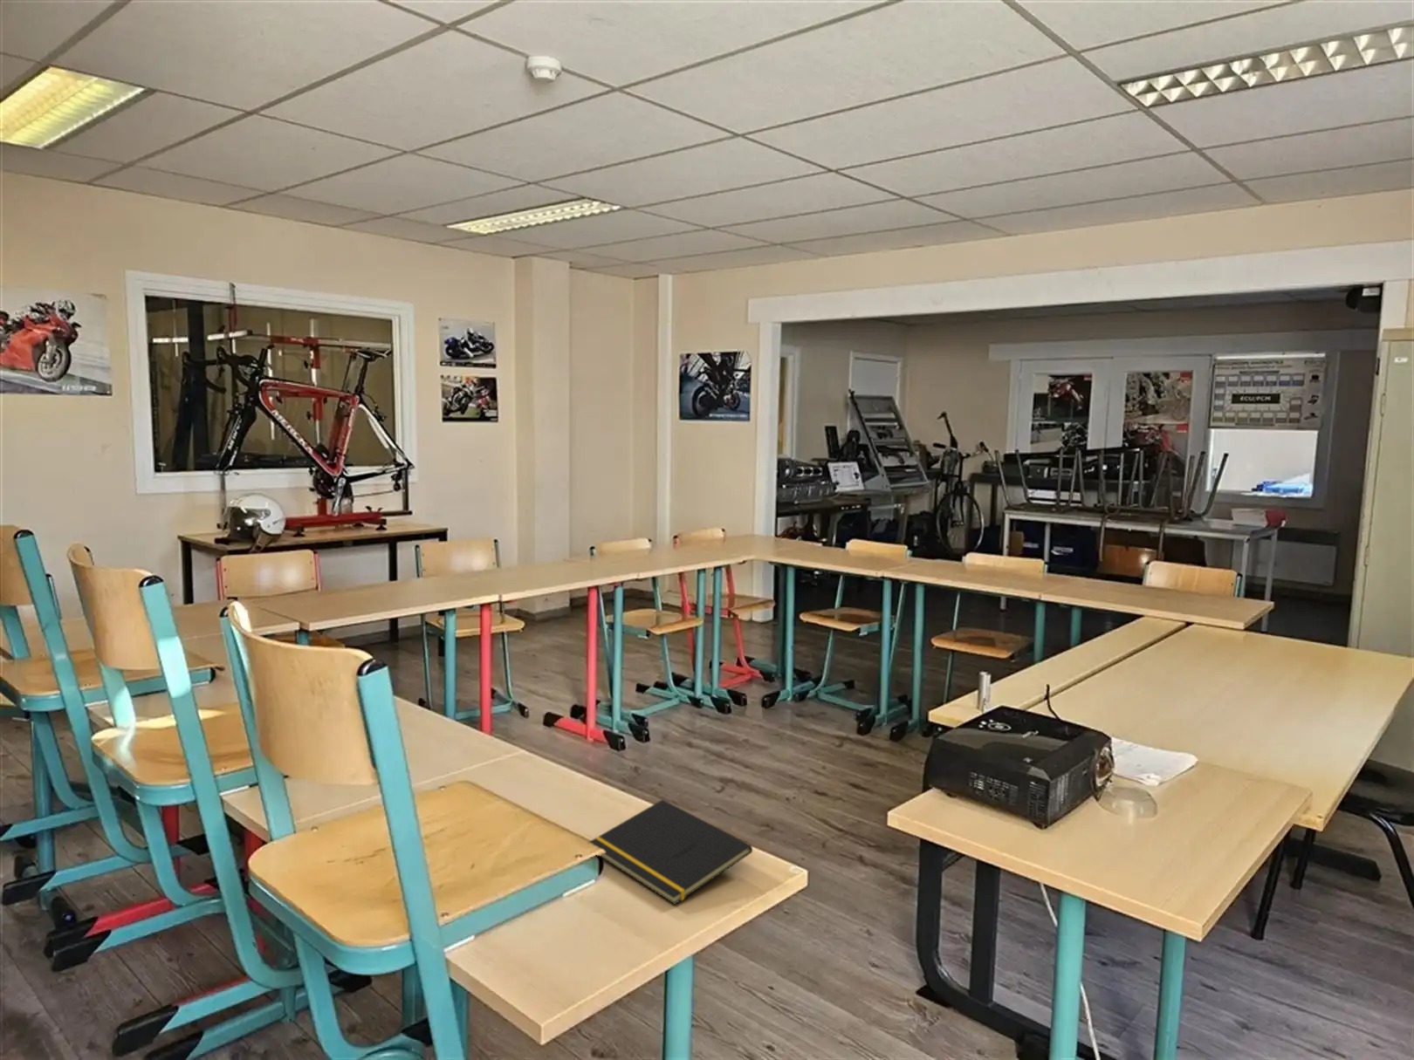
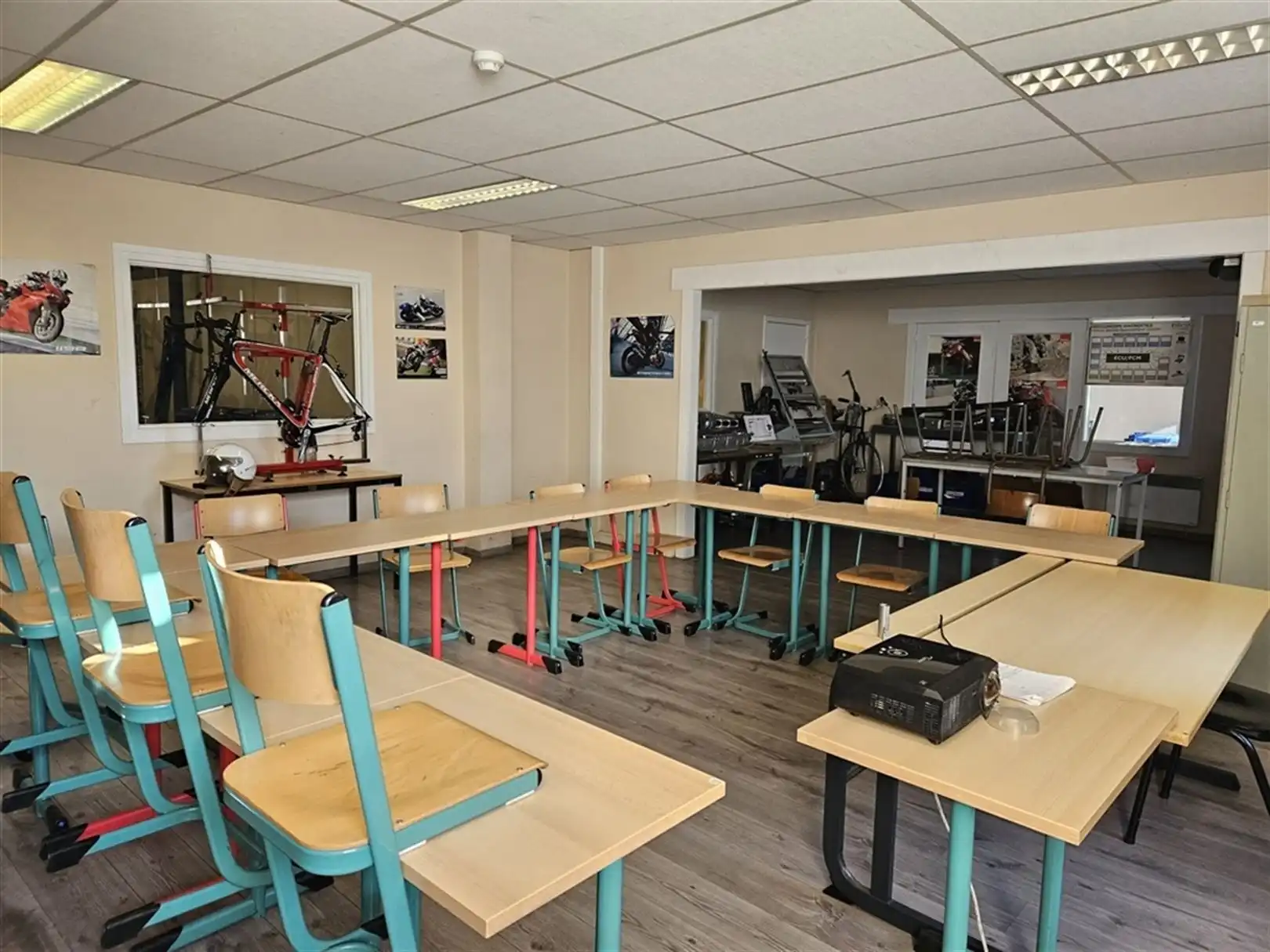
- notepad [588,799,754,905]
